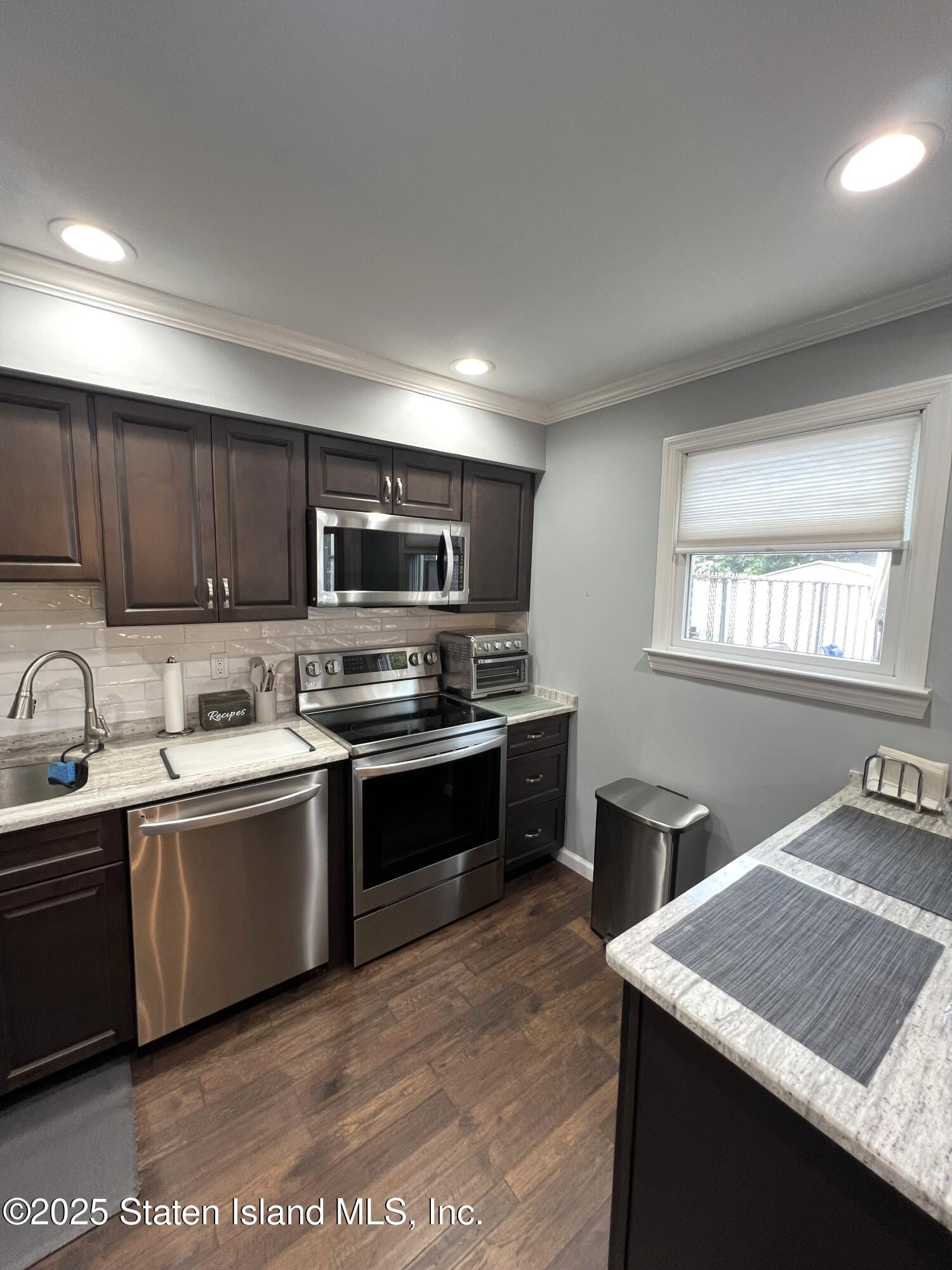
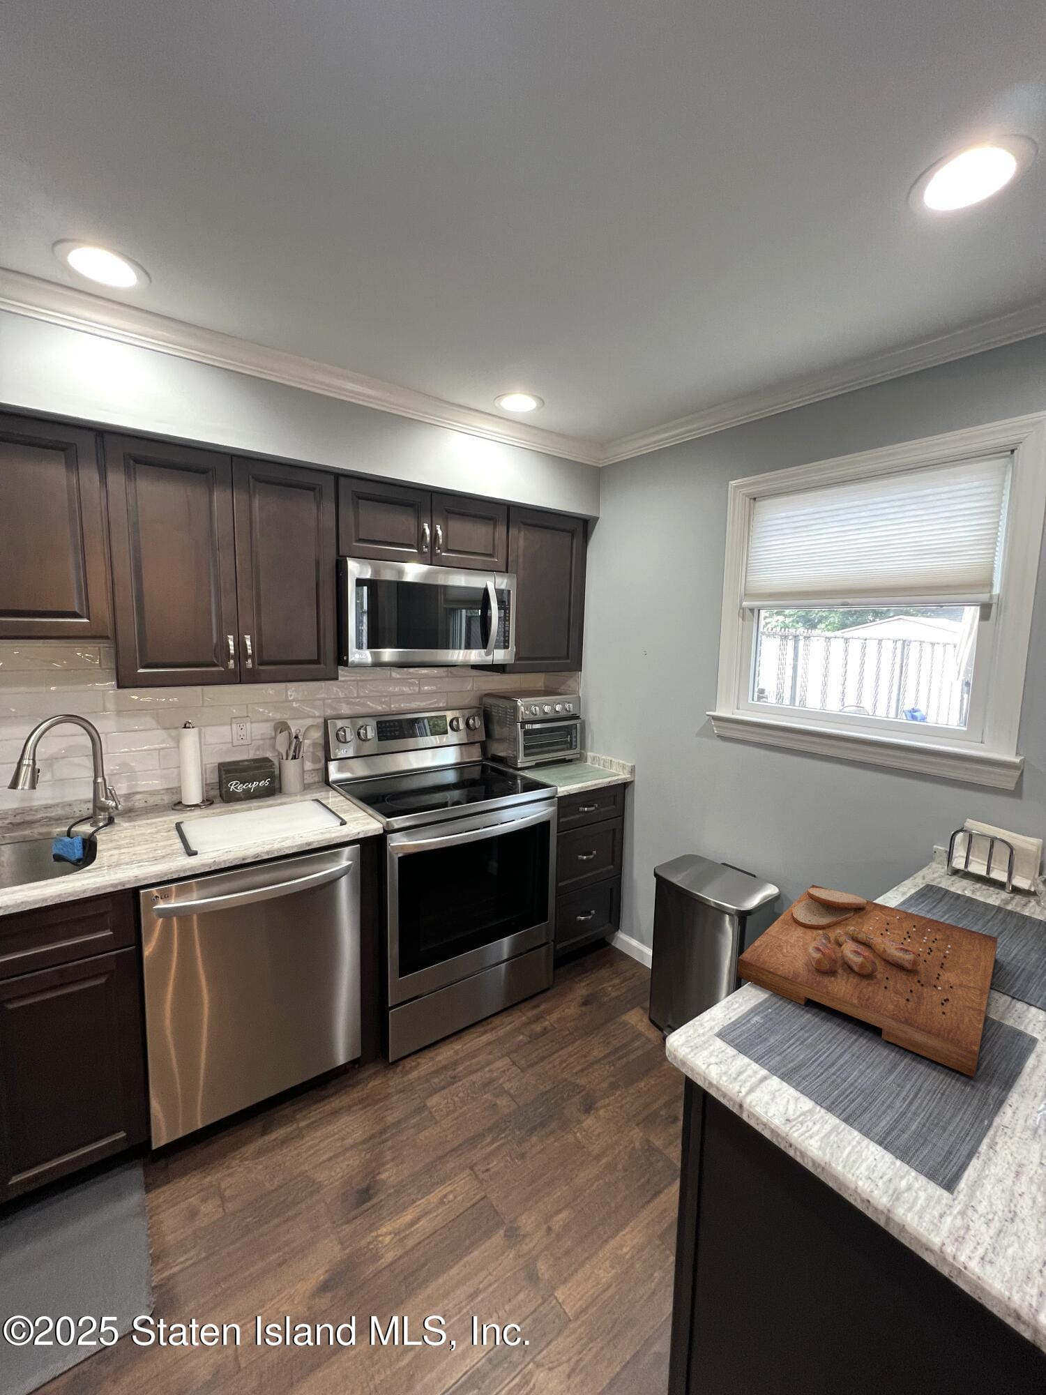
+ cutting board [736,884,999,1079]
